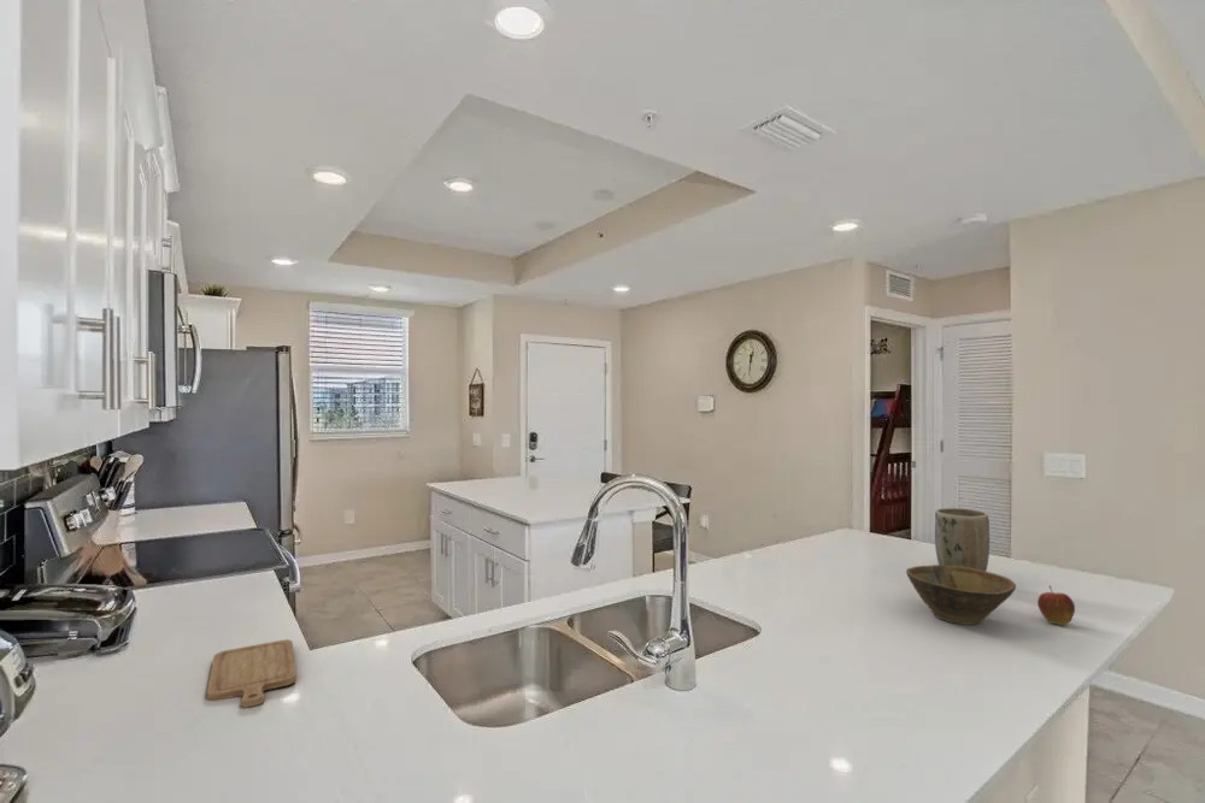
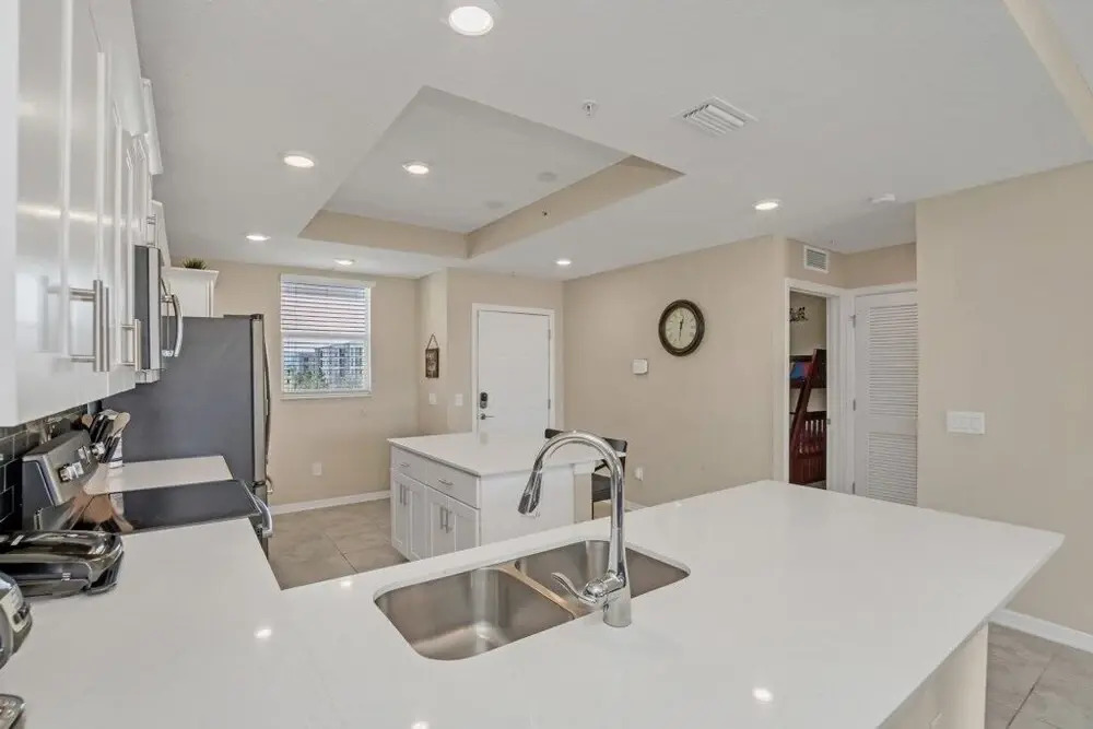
- chopping board [206,638,298,709]
- fruit [1036,584,1076,626]
- plant pot [934,507,991,572]
- bowl [905,563,1017,626]
